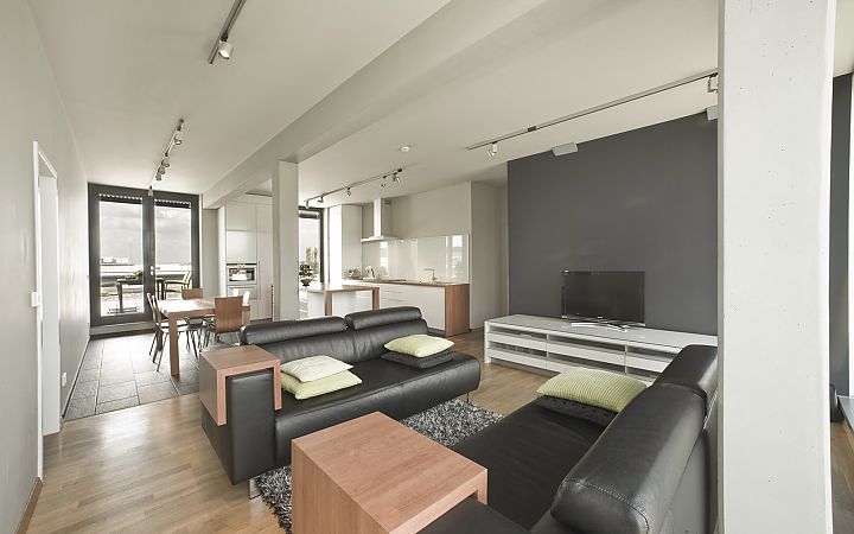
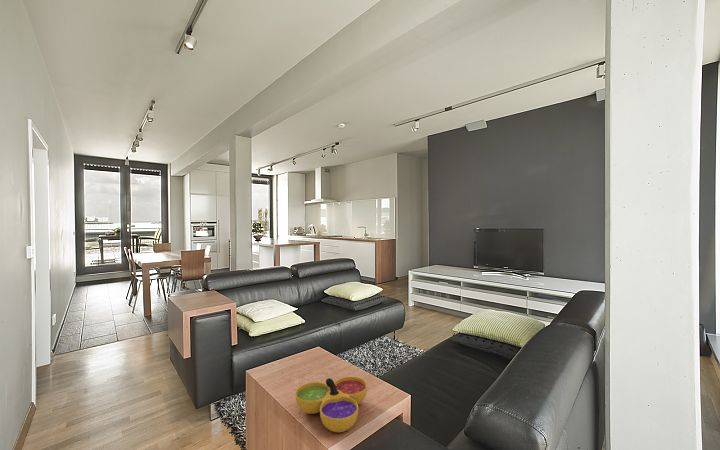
+ decorative bowl [294,376,368,433]
